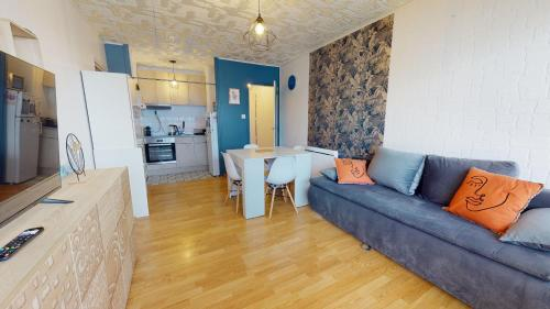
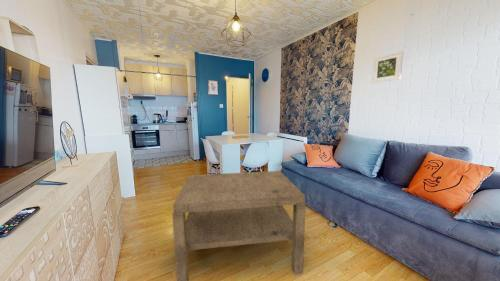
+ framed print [371,50,404,84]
+ coffee table [172,170,306,281]
